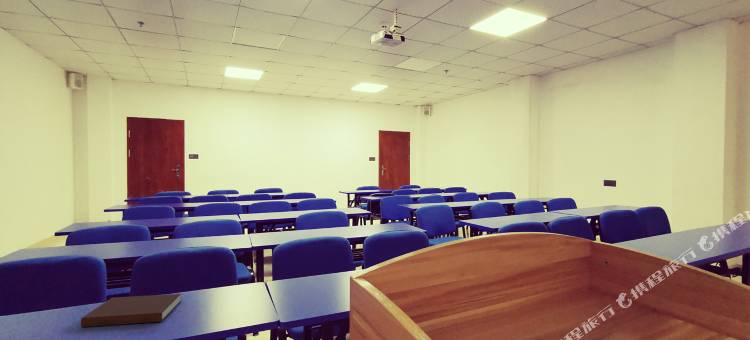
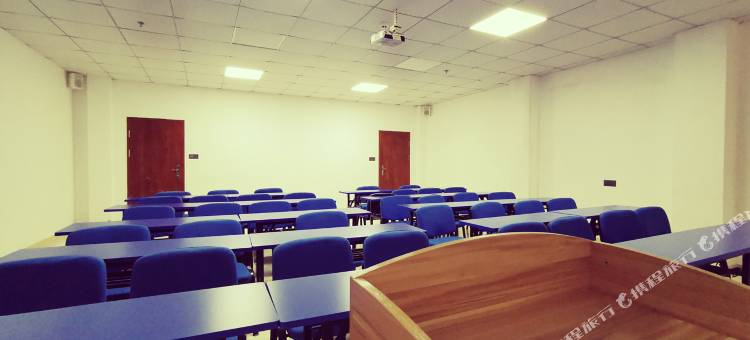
- notebook [80,293,182,328]
